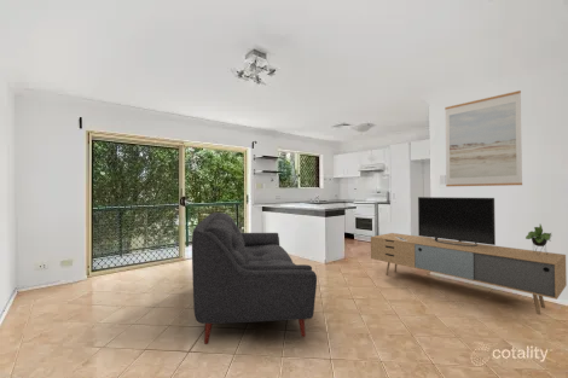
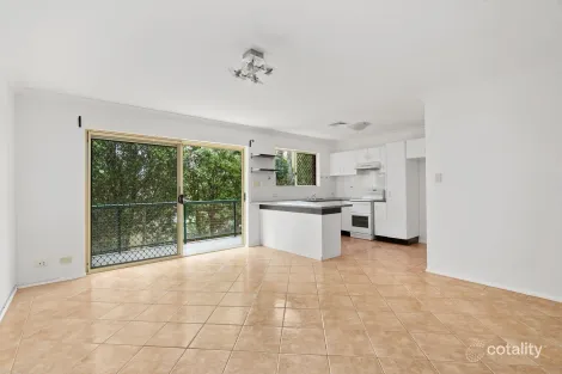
- wall art [444,89,523,187]
- sofa [191,211,318,345]
- media console [370,196,568,315]
